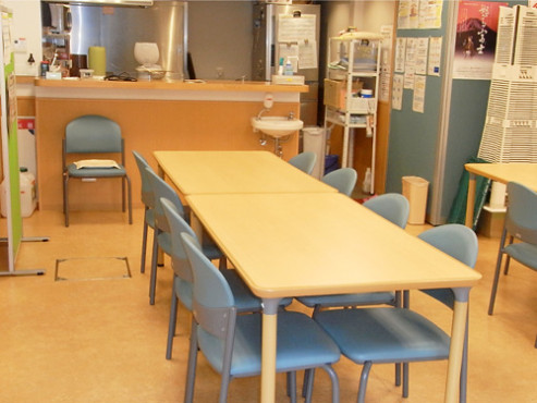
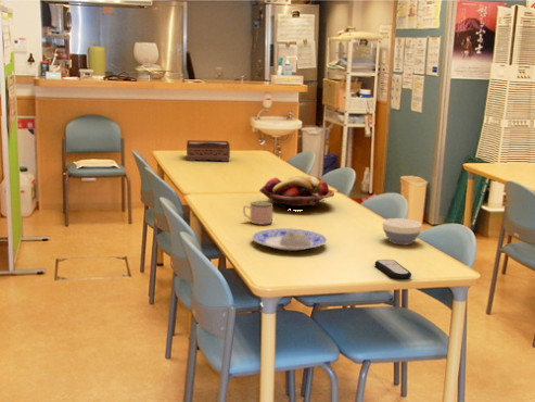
+ mug [242,200,275,226]
+ fruit basket [258,175,335,209]
+ bowl [382,217,423,247]
+ remote control [374,259,412,280]
+ plate [251,227,328,252]
+ tissue box [186,139,231,162]
